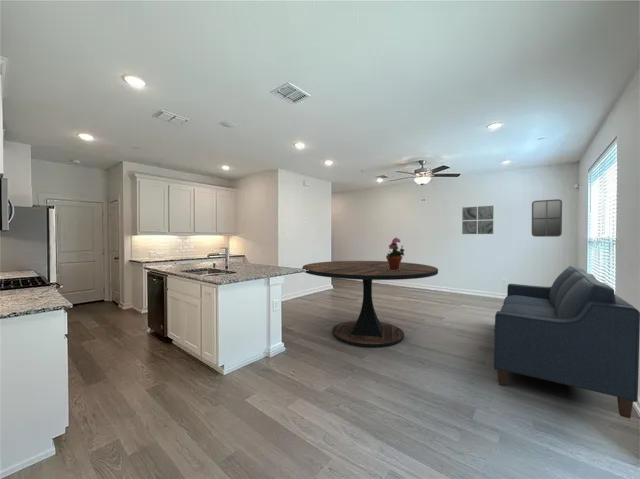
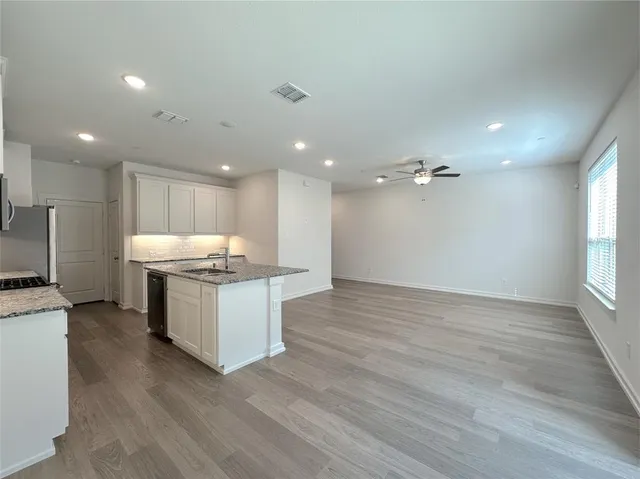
- wall art [461,205,495,235]
- home mirror [531,198,563,238]
- dining table [301,260,439,348]
- sofa [493,265,640,419]
- potted plant [385,237,406,271]
